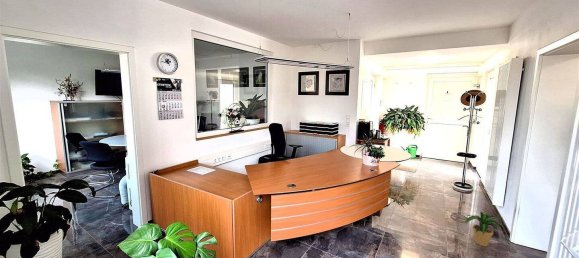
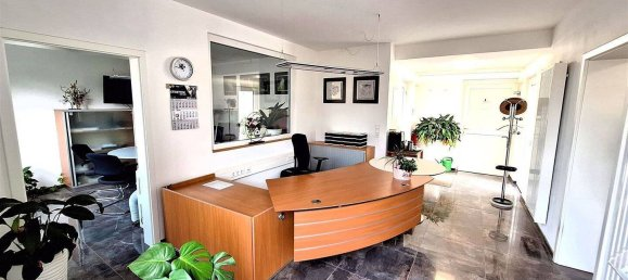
- potted plant [465,211,505,247]
